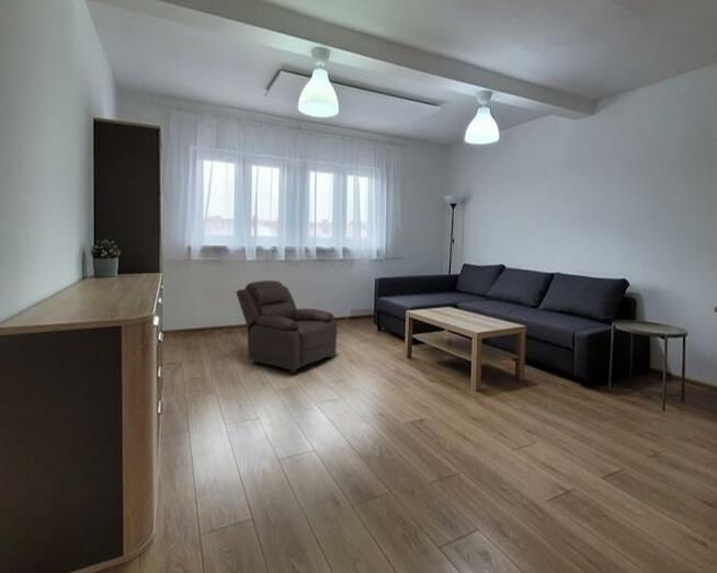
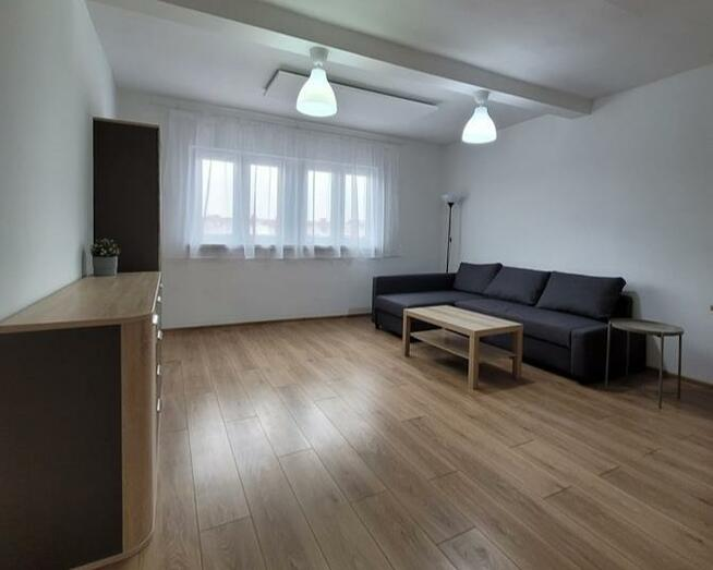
- chair [236,279,338,374]
